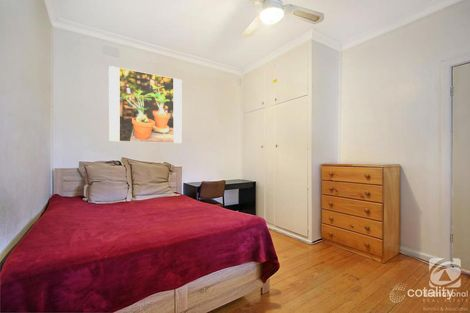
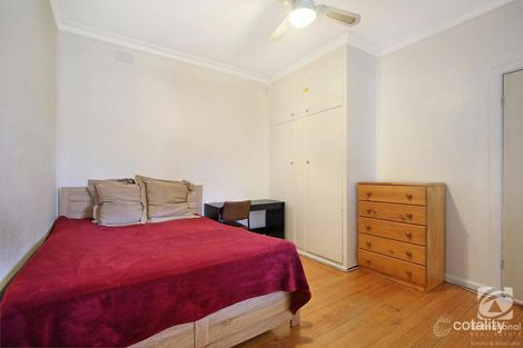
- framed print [108,65,182,144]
